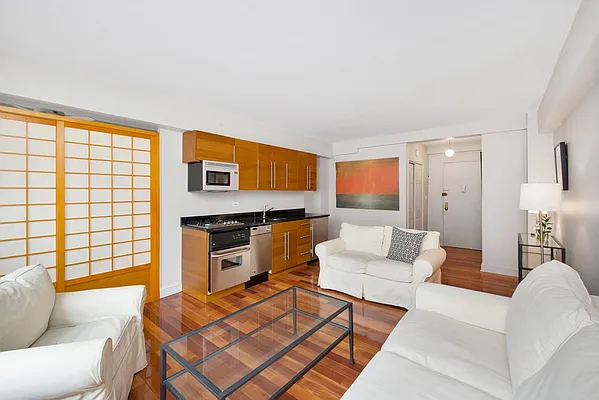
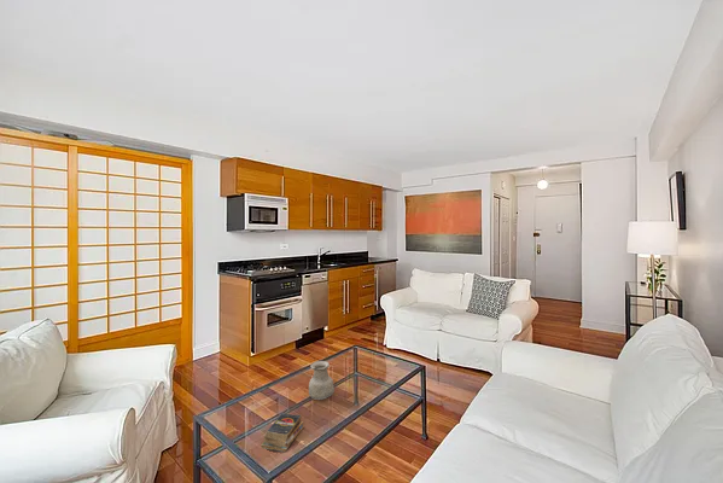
+ books [260,412,305,453]
+ vase [308,360,336,401]
